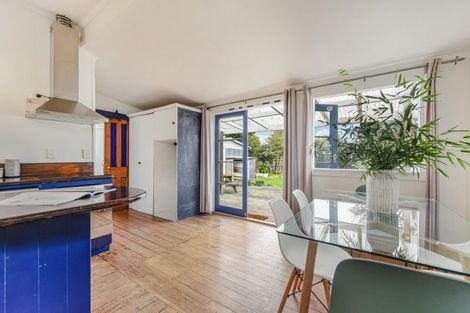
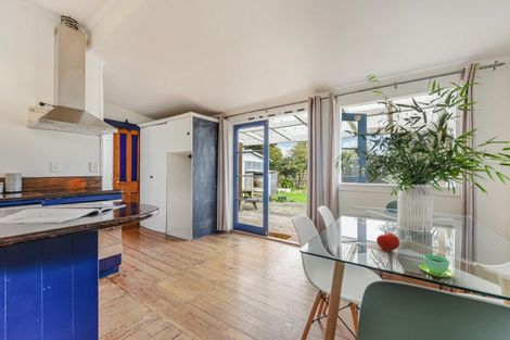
+ cup [419,253,455,278]
+ fruit [375,232,400,252]
